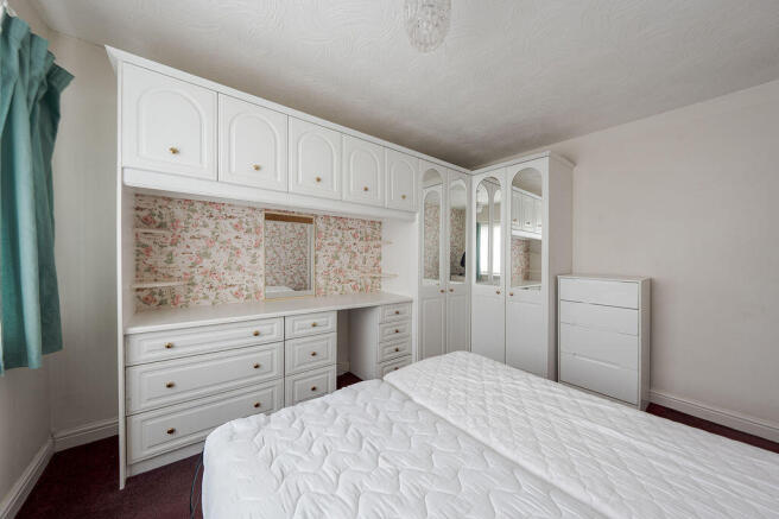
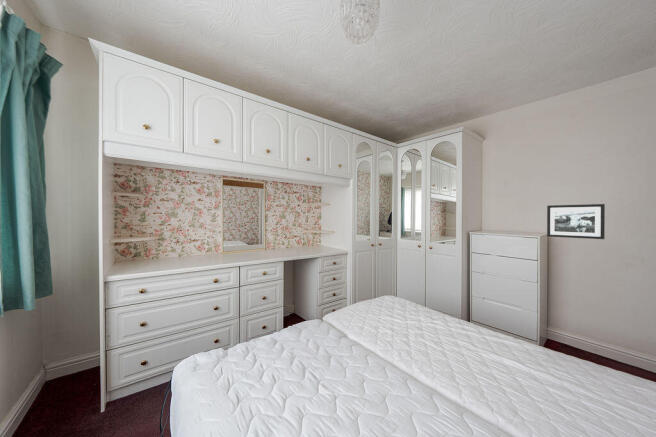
+ picture frame [546,203,606,240]
